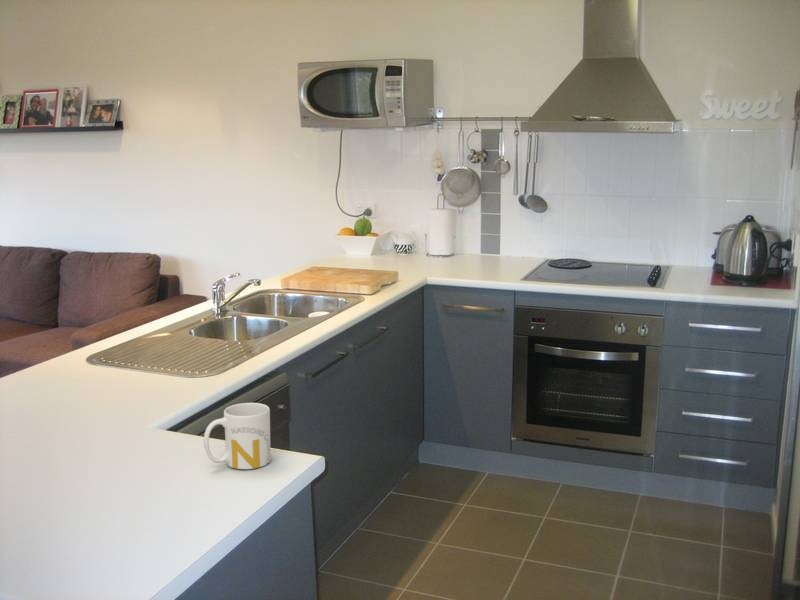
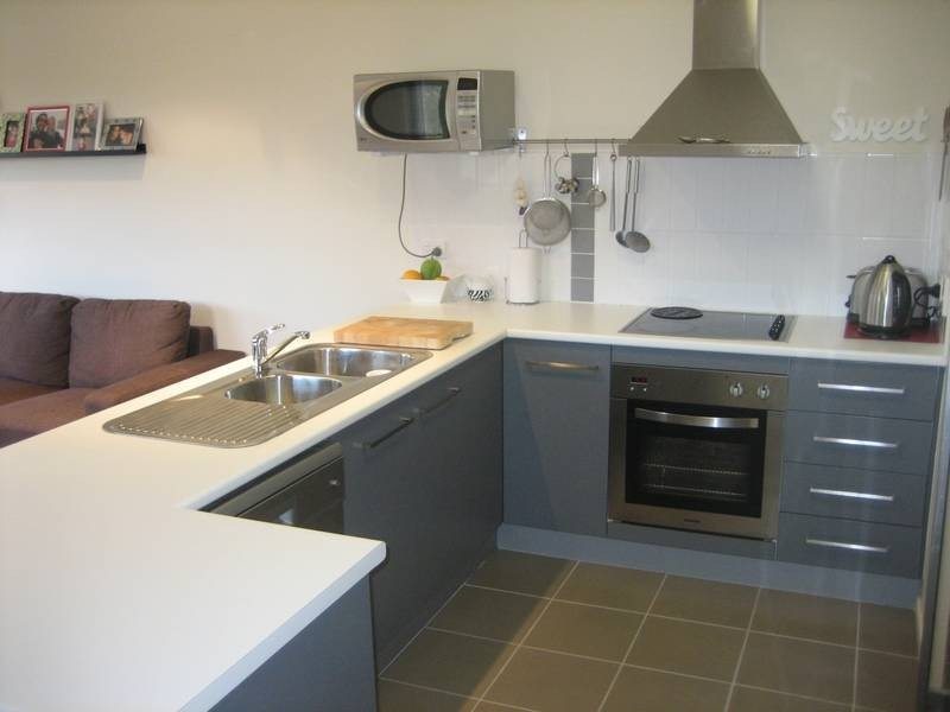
- mug [203,402,272,470]
